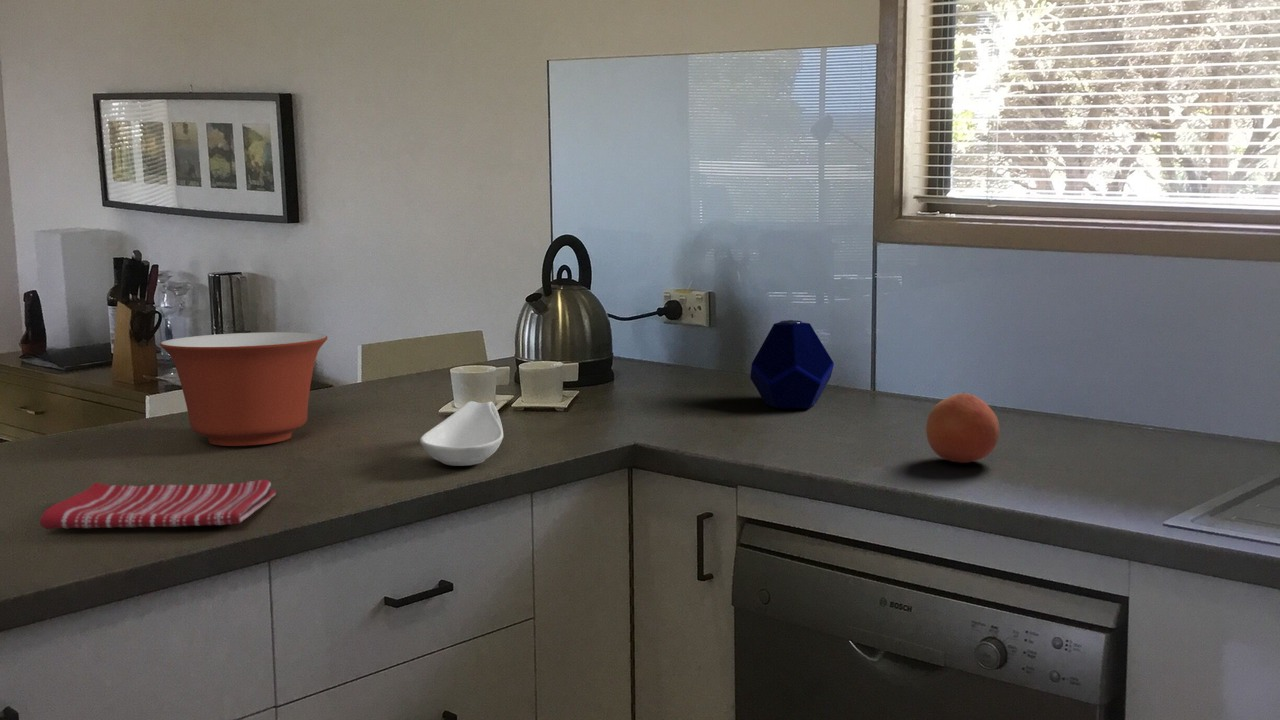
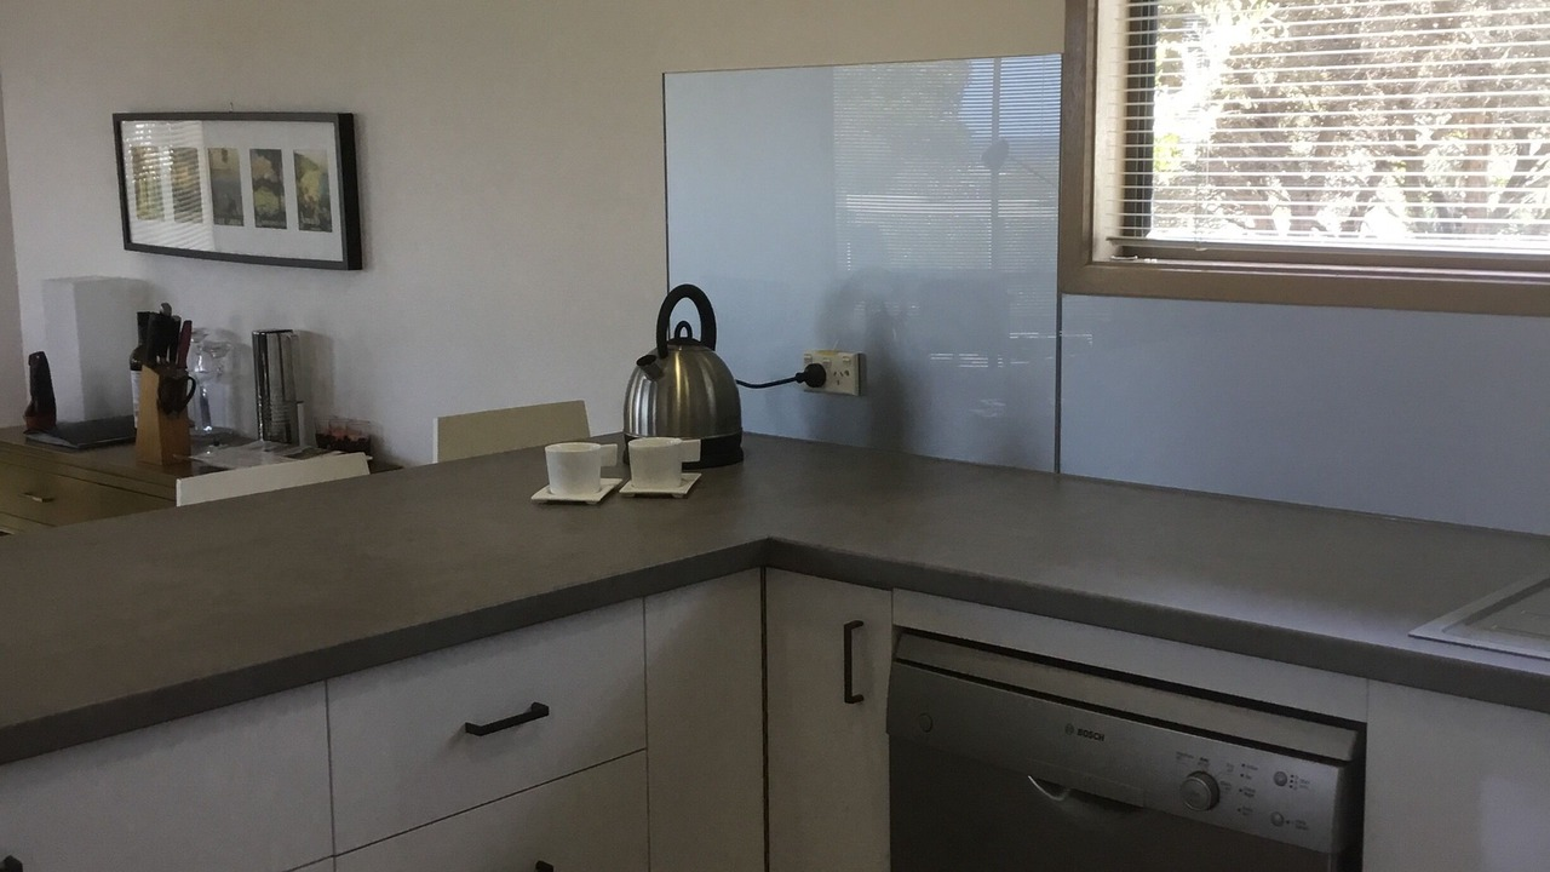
- dish towel [39,479,277,530]
- spoon rest [419,400,504,467]
- mixing bowl [159,331,329,447]
- fruit [925,391,1001,464]
- speaker [749,319,835,409]
